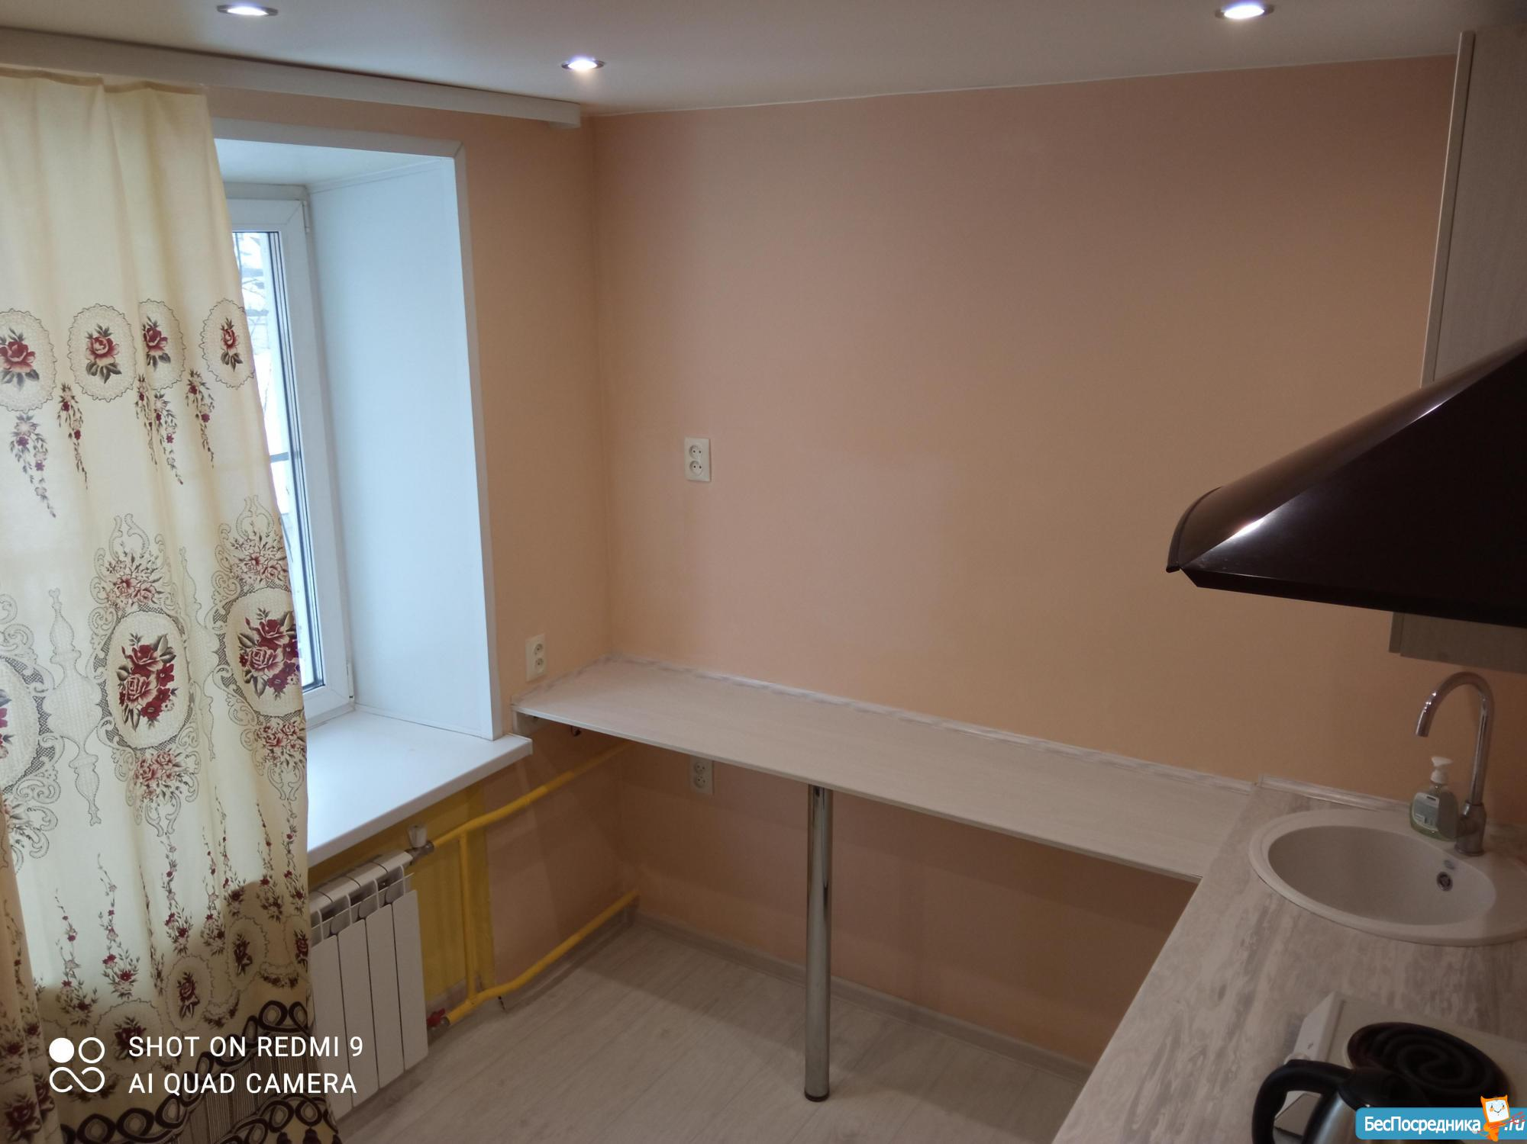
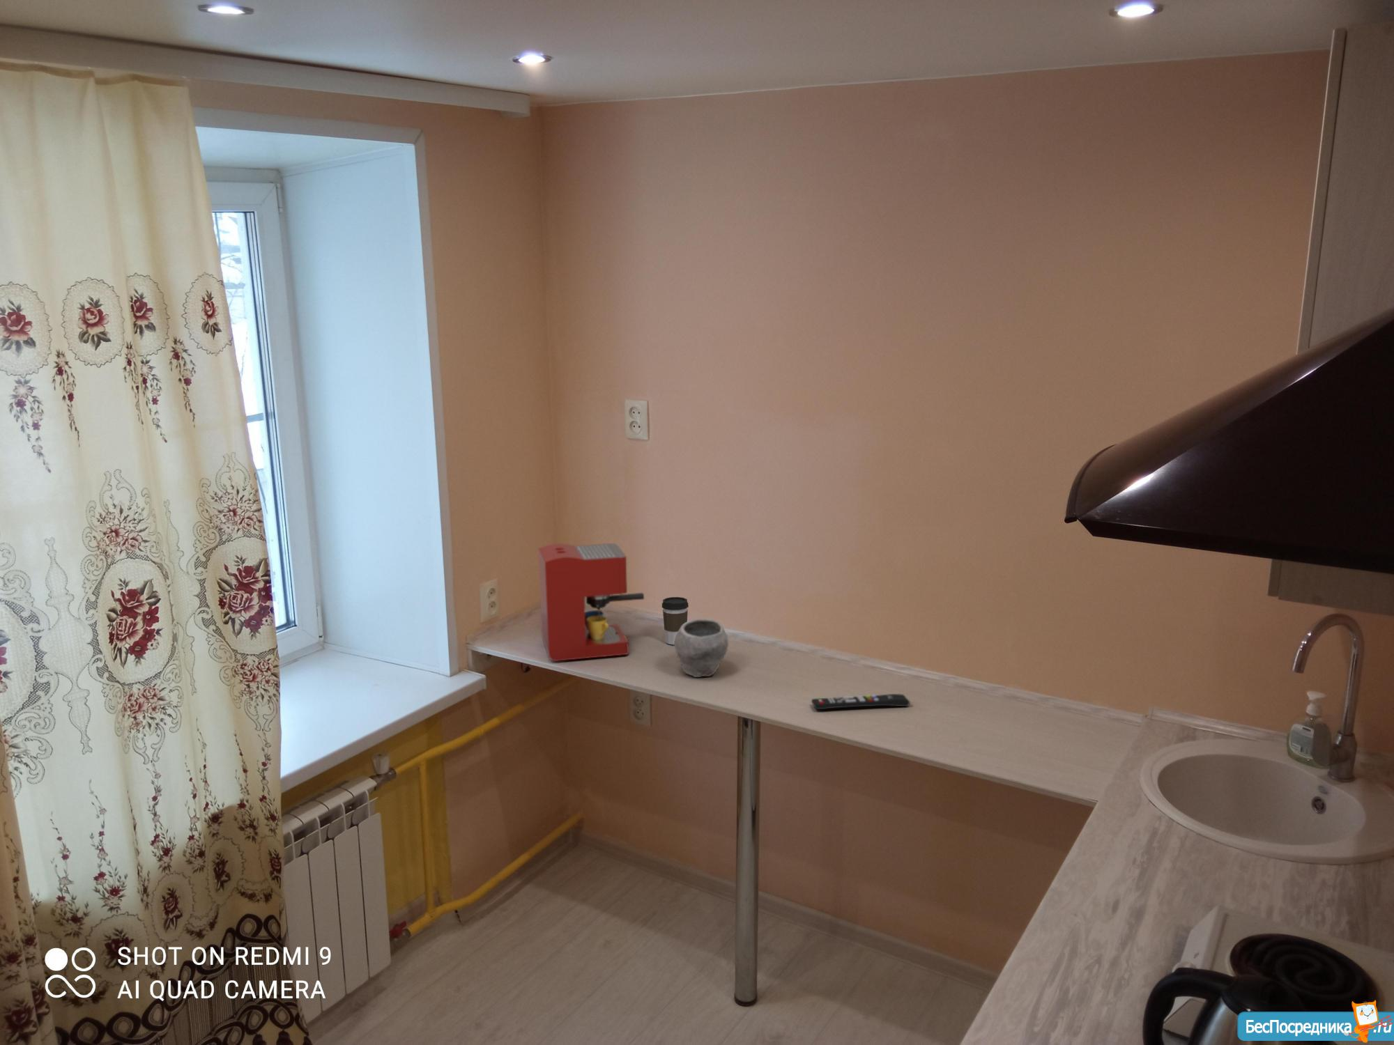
+ coffee cup [662,596,689,645]
+ bowl [673,618,729,678]
+ remote control [811,693,910,710]
+ coffee maker [538,542,644,662]
